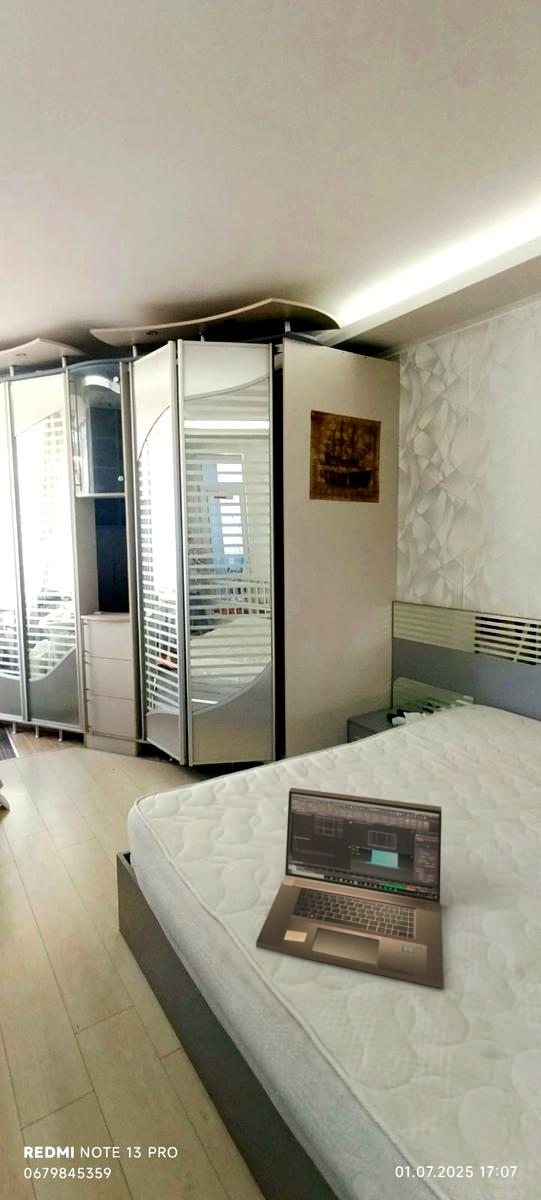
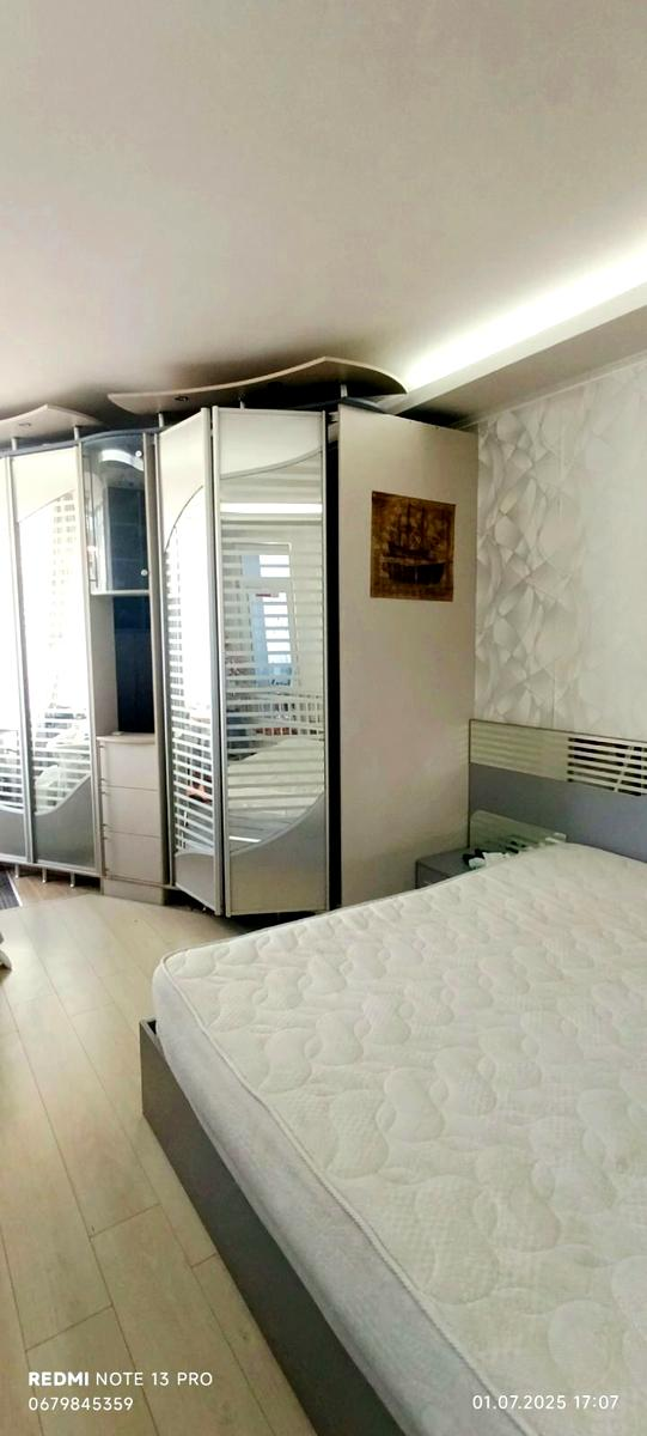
- laptop [255,787,443,989]
